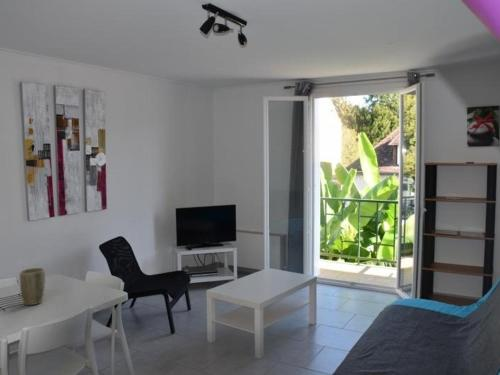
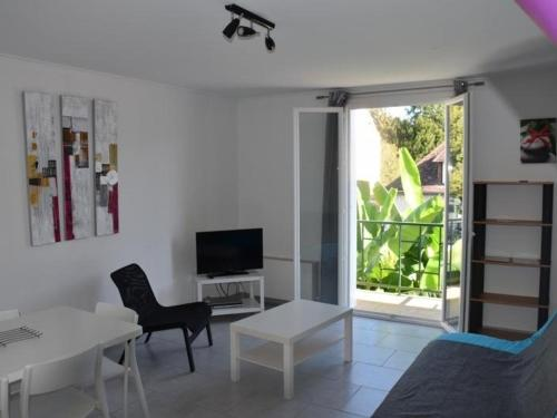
- plant pot [19,267,46,306]
